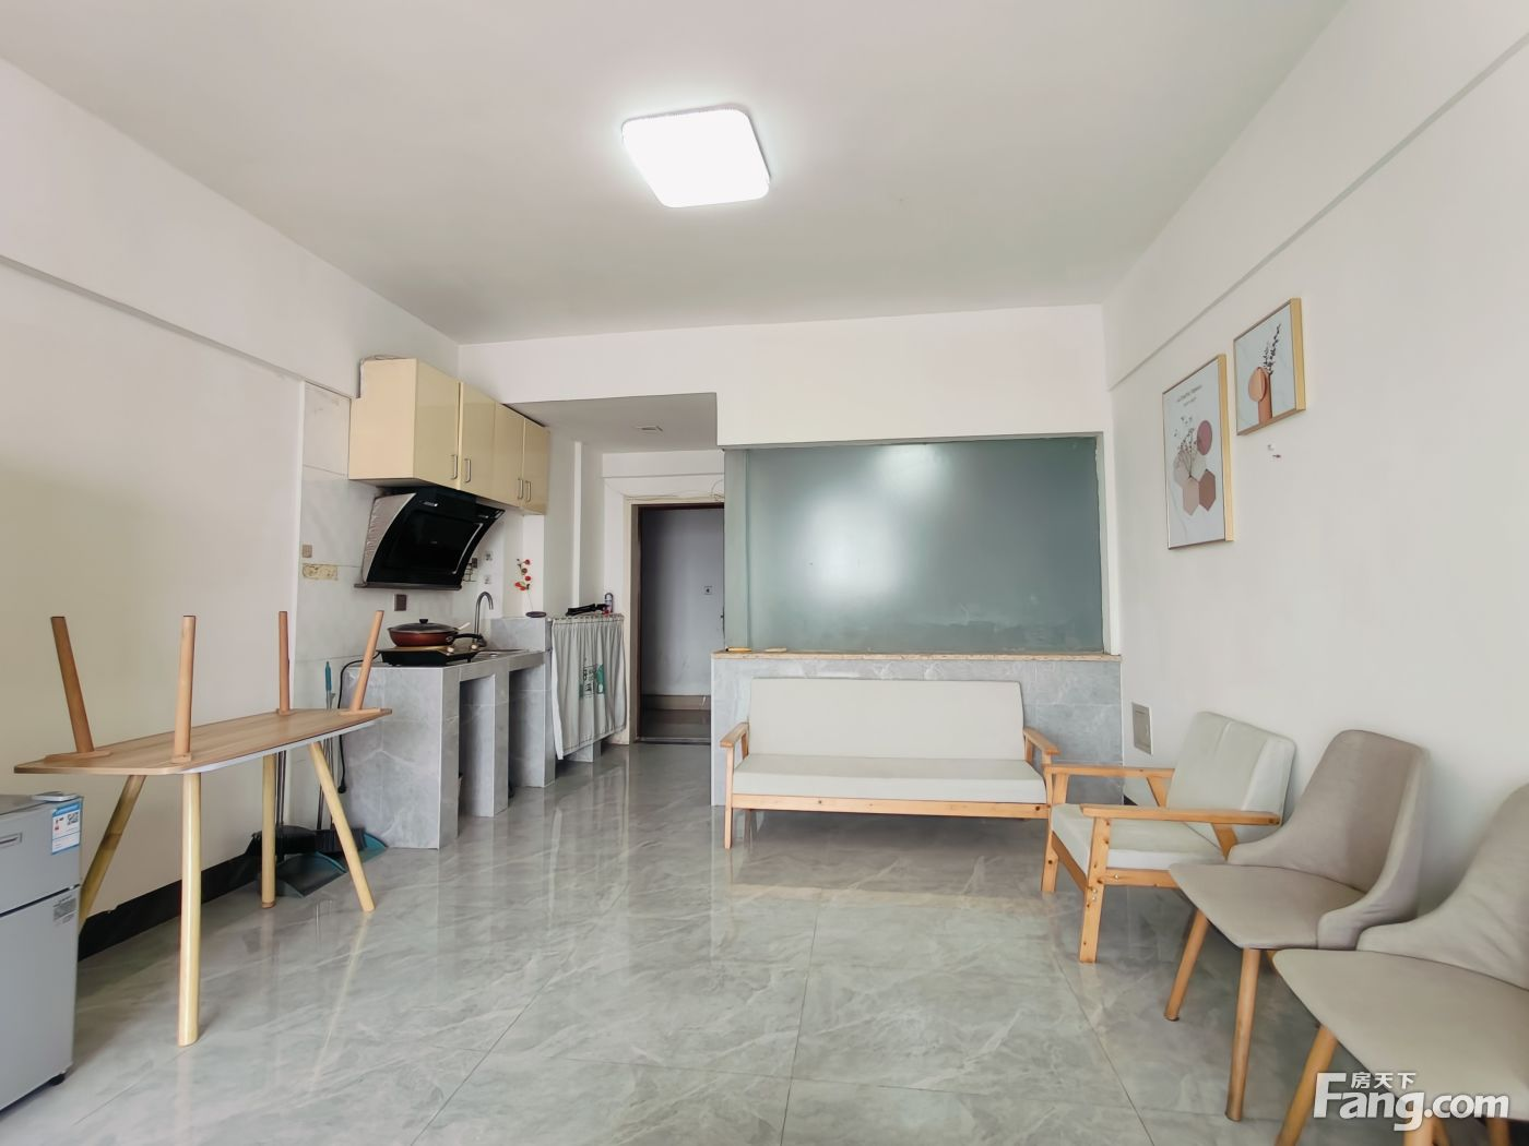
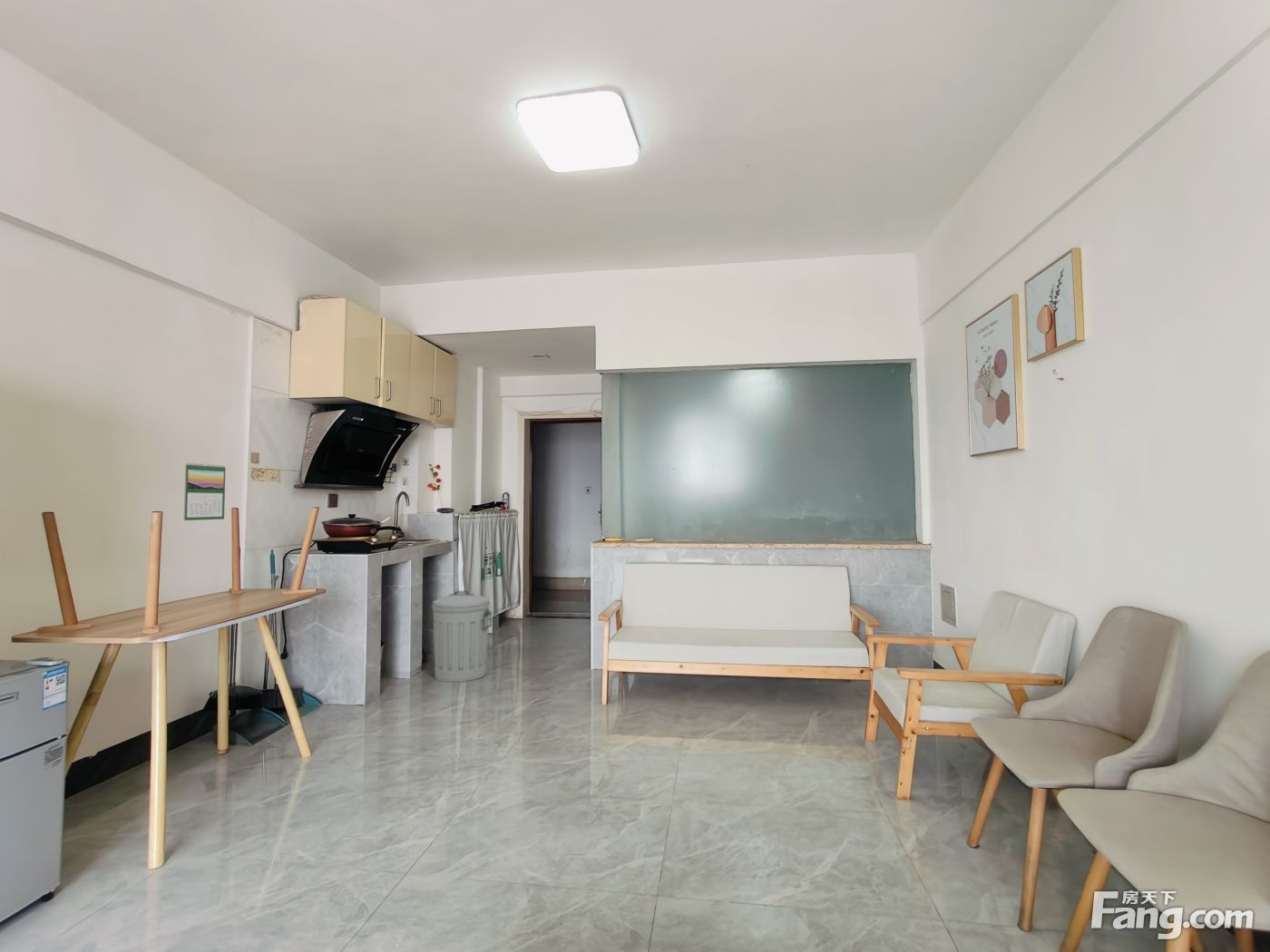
+ calendar [183,462,227,521]
+ trash can [430,590,493,683]
